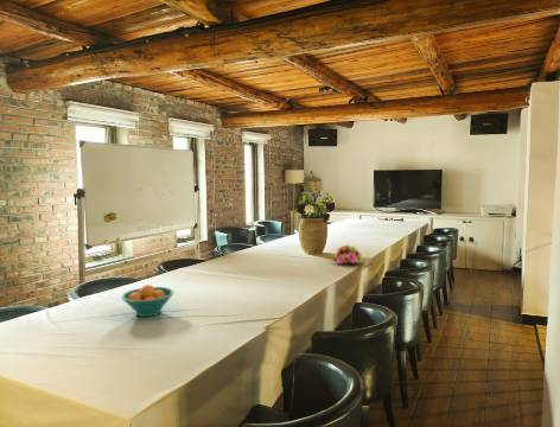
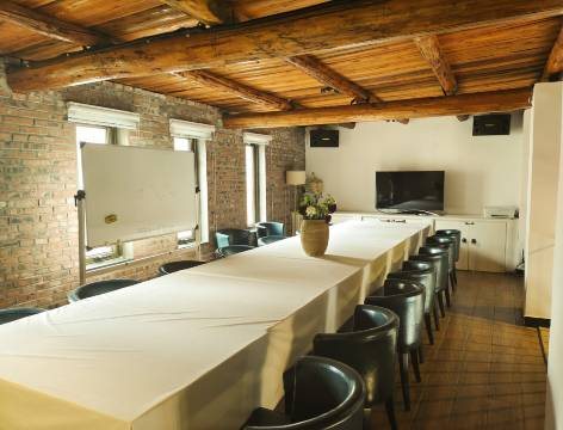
- flower bouquet [332,243,364,266]
- fruit bowl [120,283,176,318]
